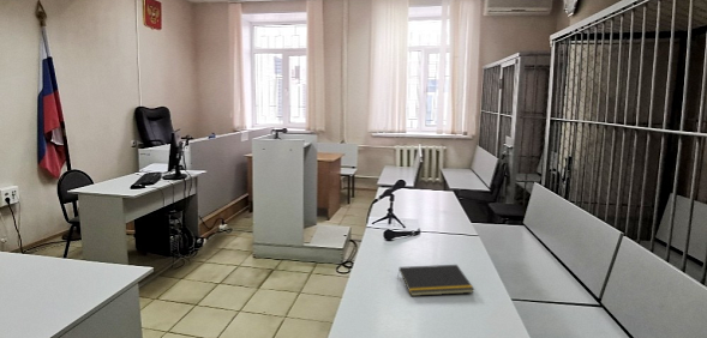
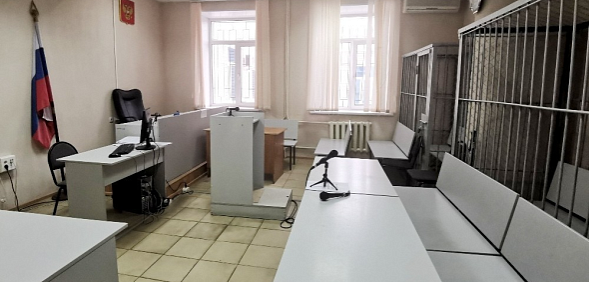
- notepad [396,264,475,297]
